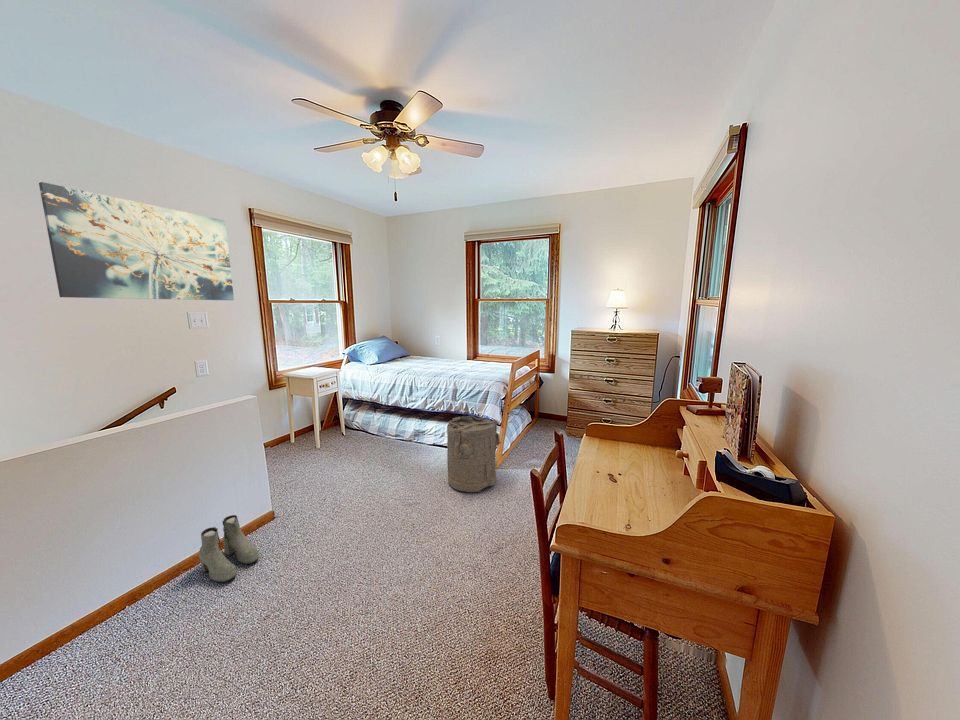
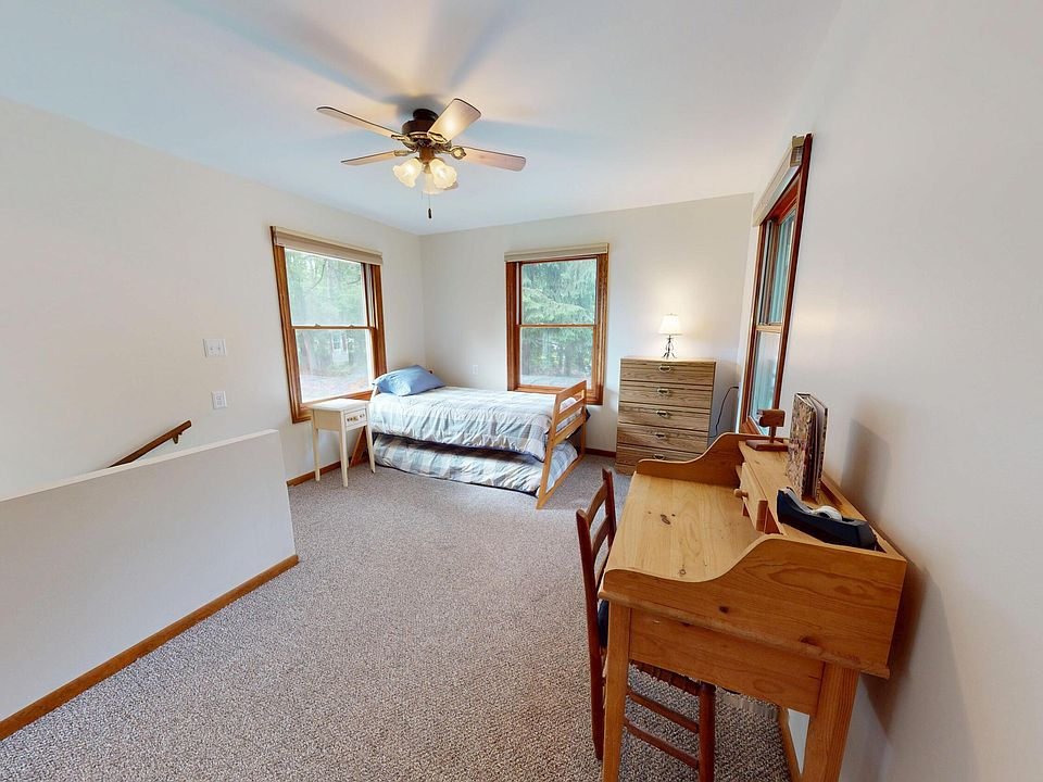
- wall art [38,181,235,301]
- boots [198,514,260,583]
- laundry hamper [446,415,502,493]
